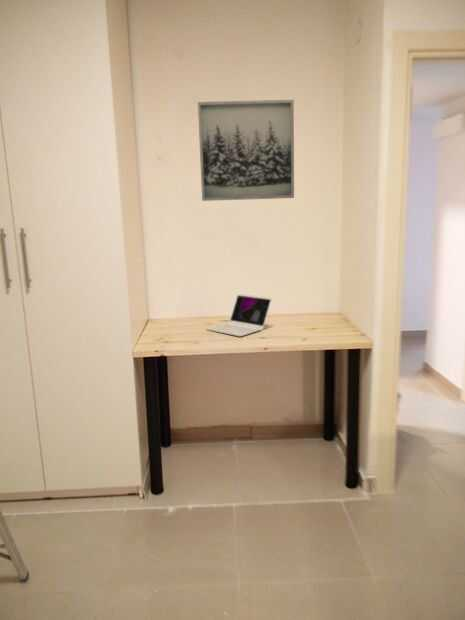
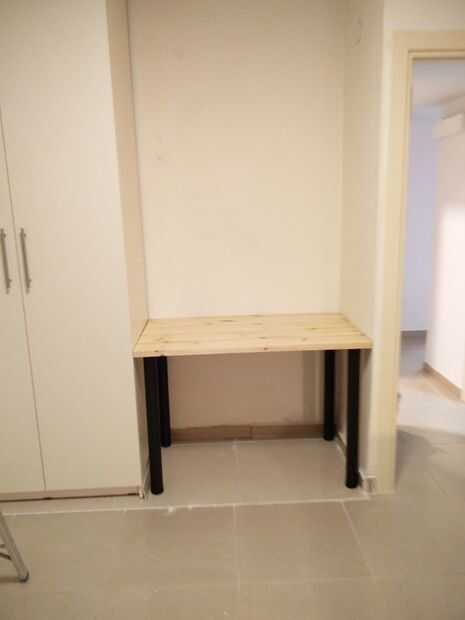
- laptop [205,293,273,337]
- wall art [197,99,295,202]
